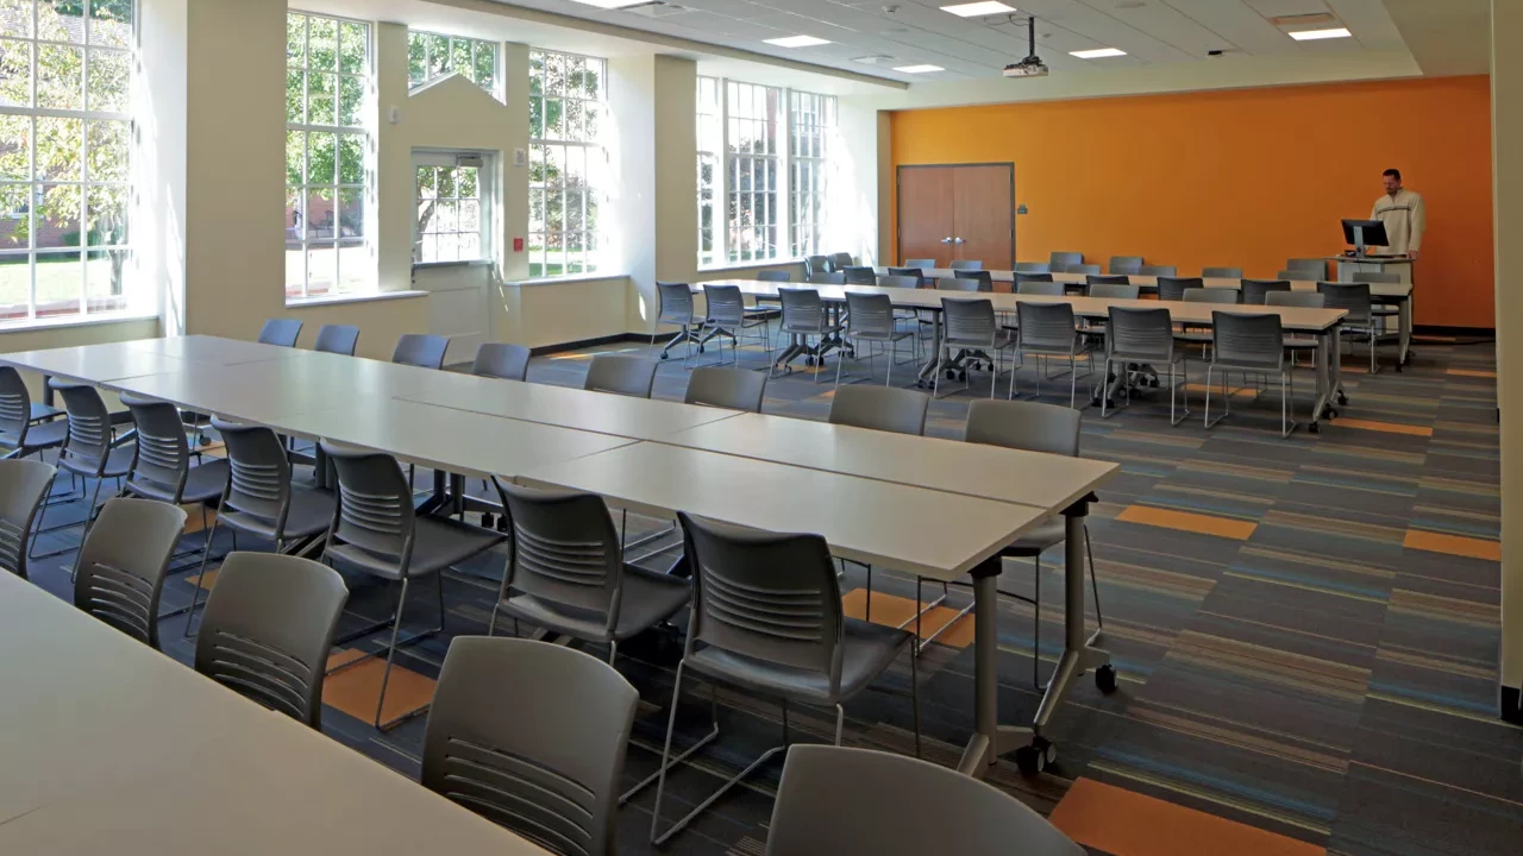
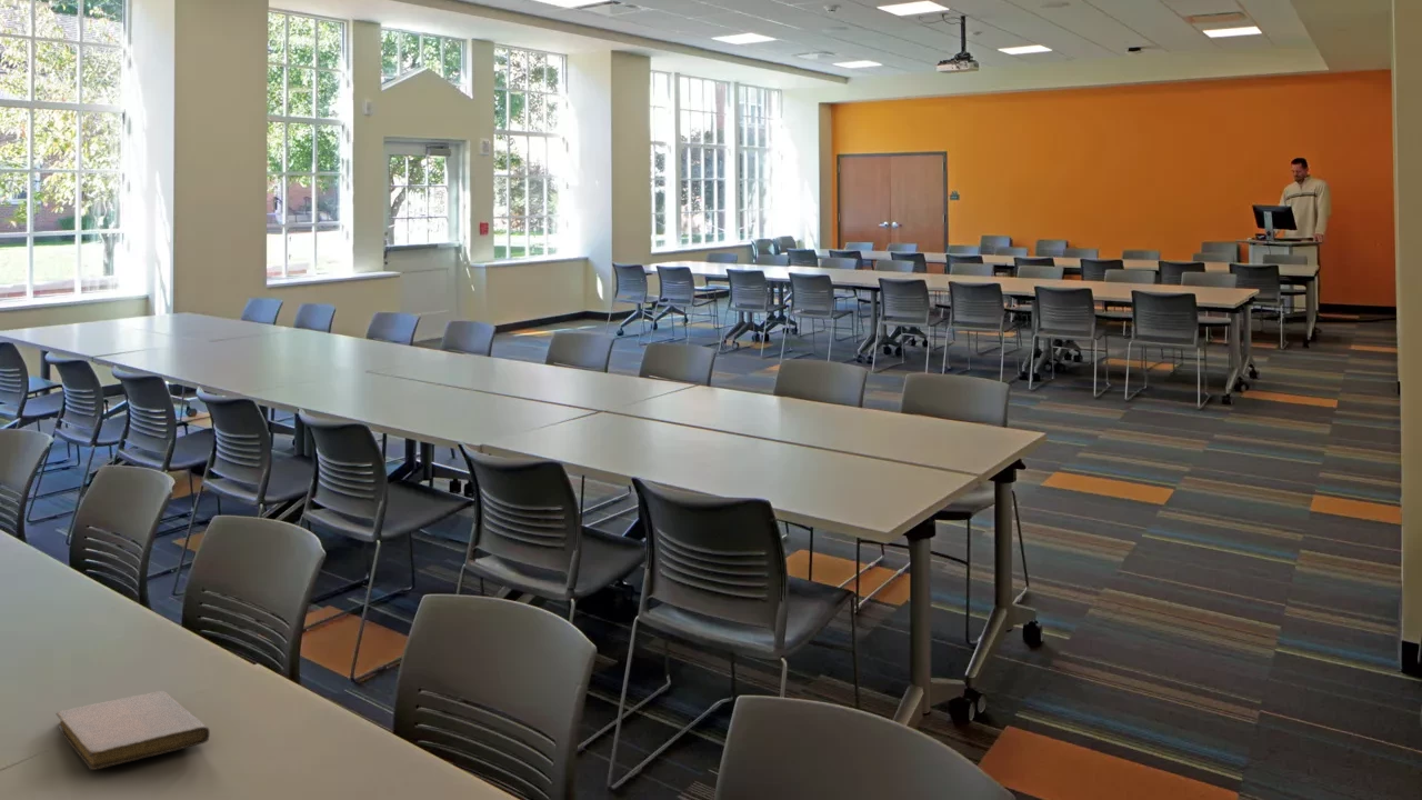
+ notebook [56,690,211,771]
